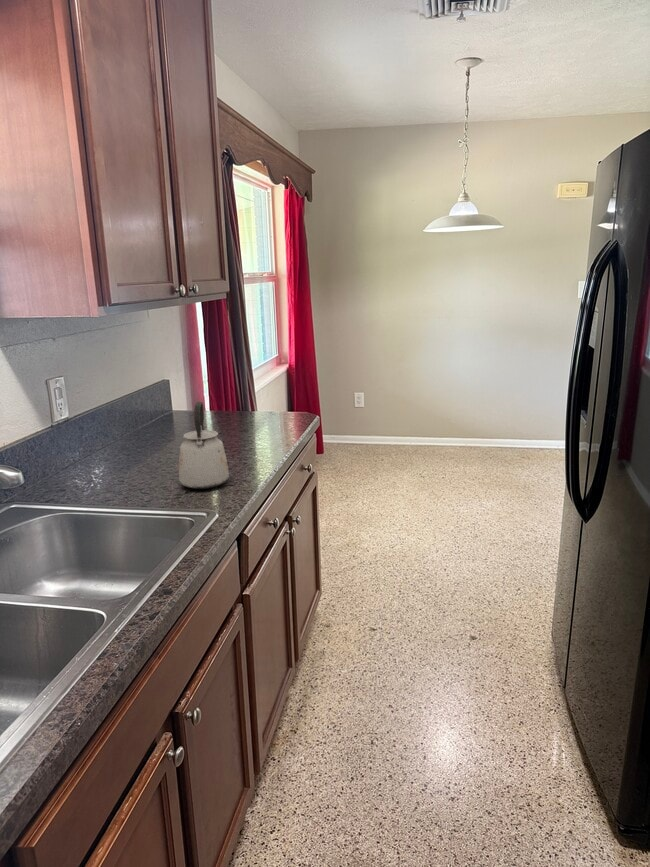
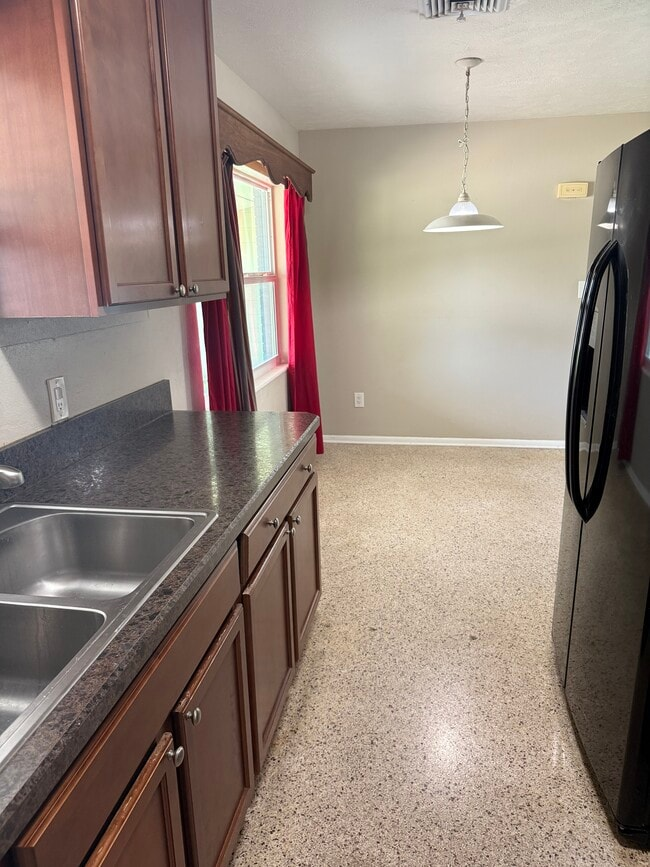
- kettle [178,401,230,490]
